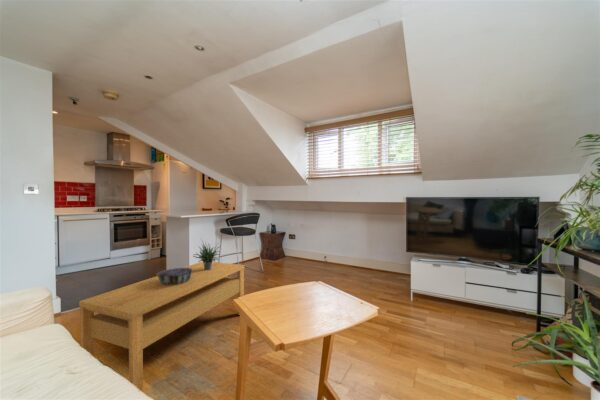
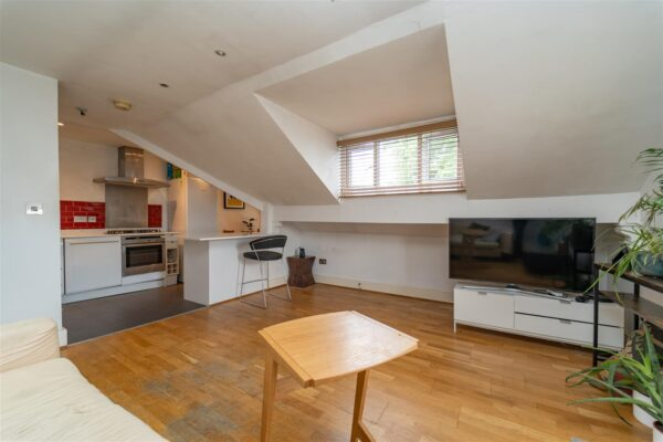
- potted plant [192,238,221,270]
- decorative bowl [156,267,193,285]
- coffee table [78,261,245,391]
